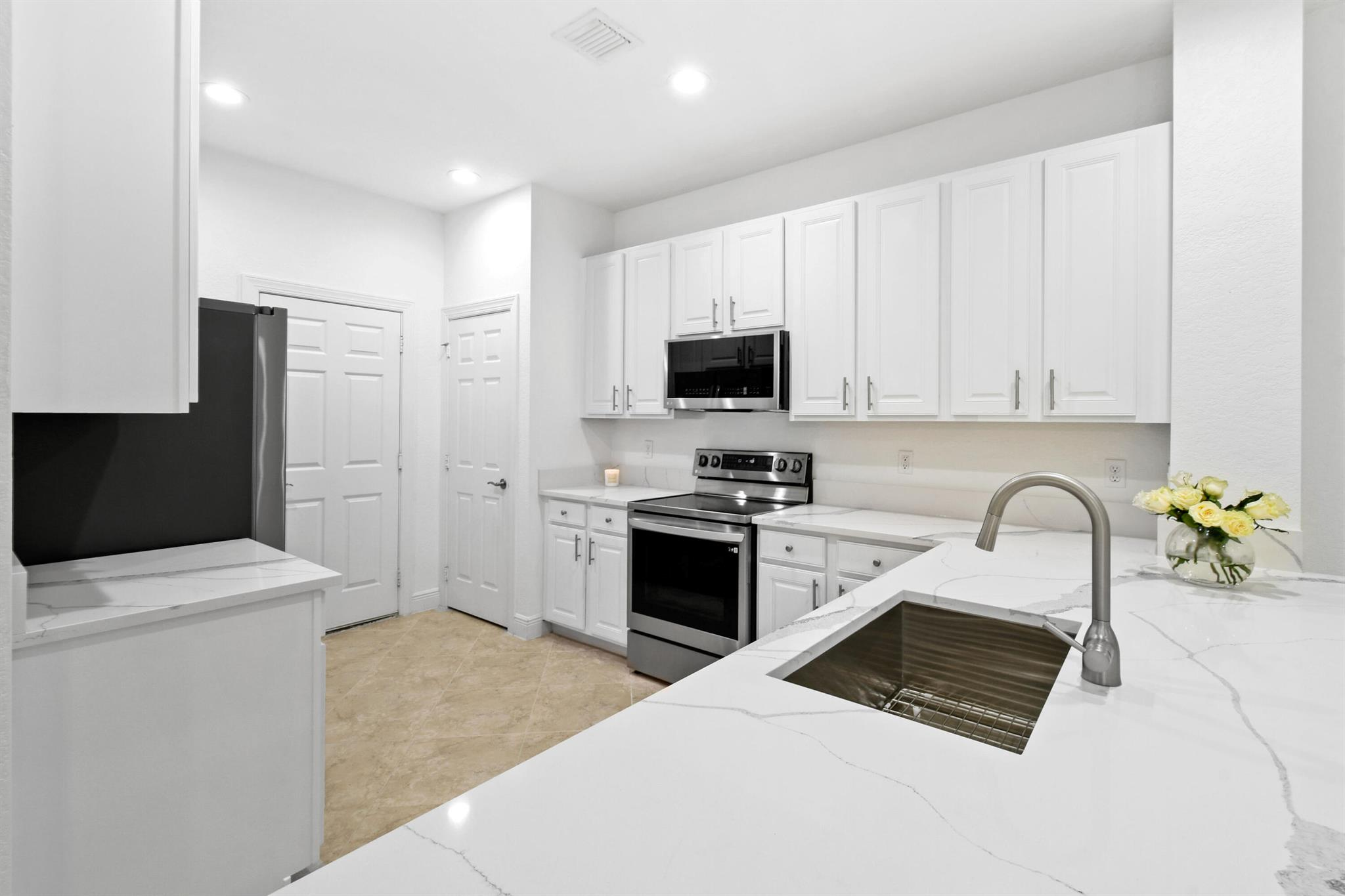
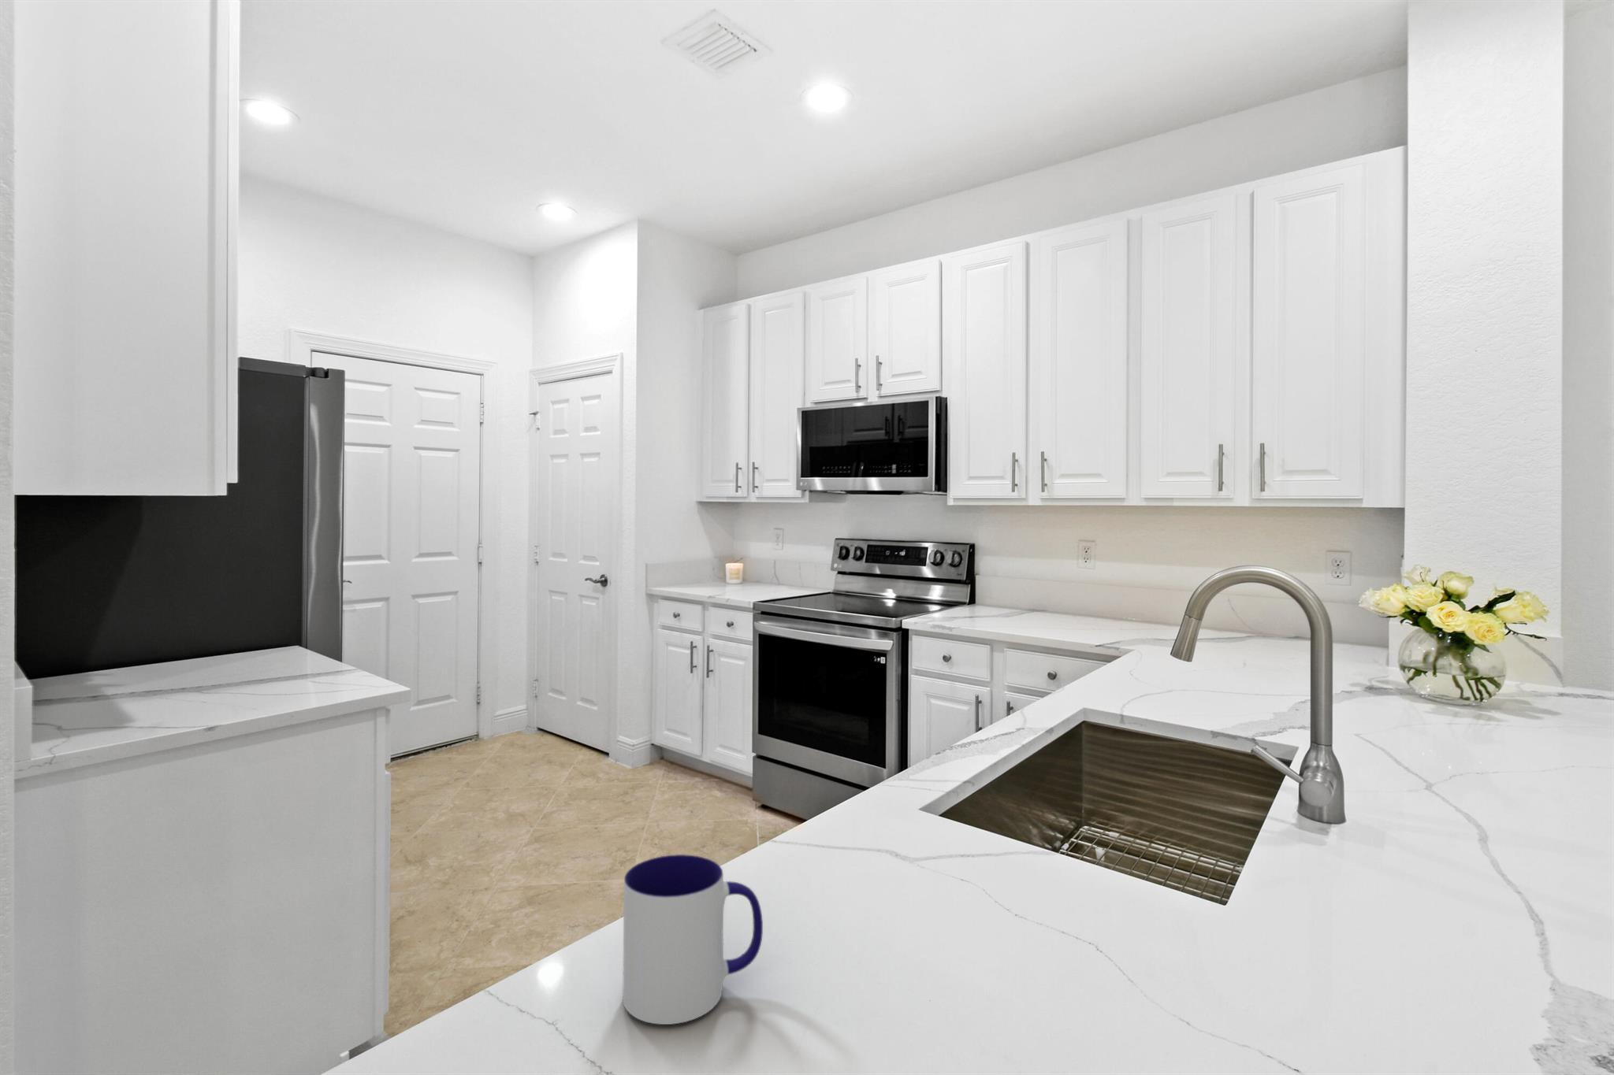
+ mug [622,854,763,1026]
